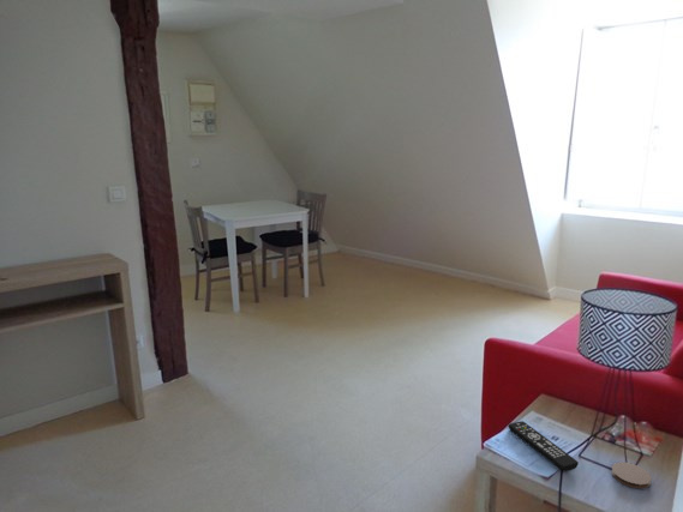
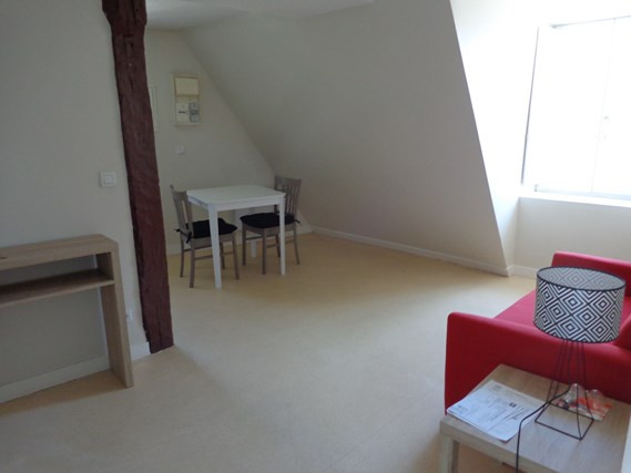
- remote control [508,420,580,472]
- coaster [611,462,653,489]
